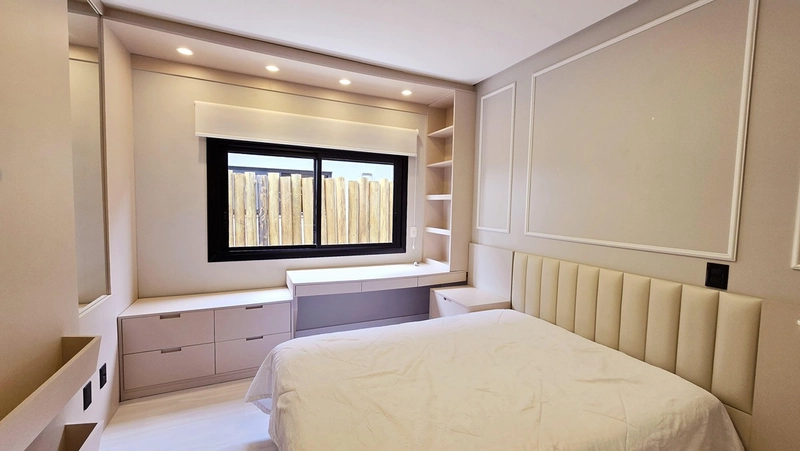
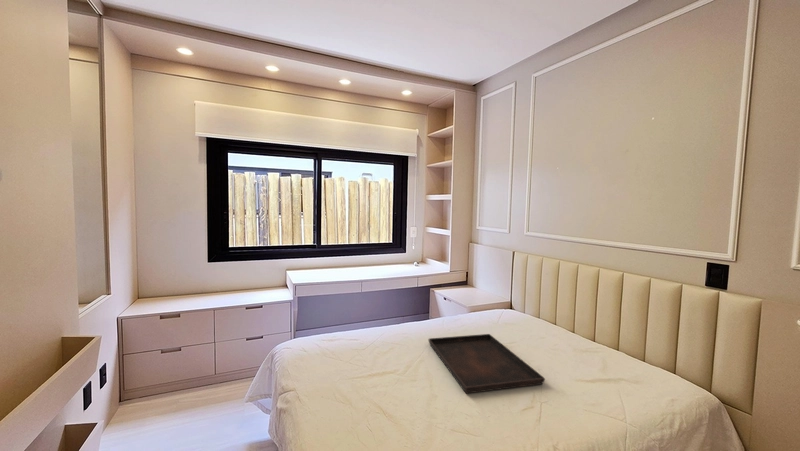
+ serving tray [428,333,546,395]
